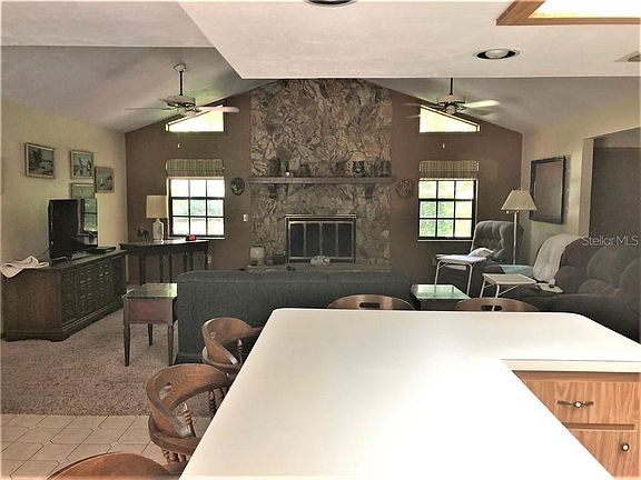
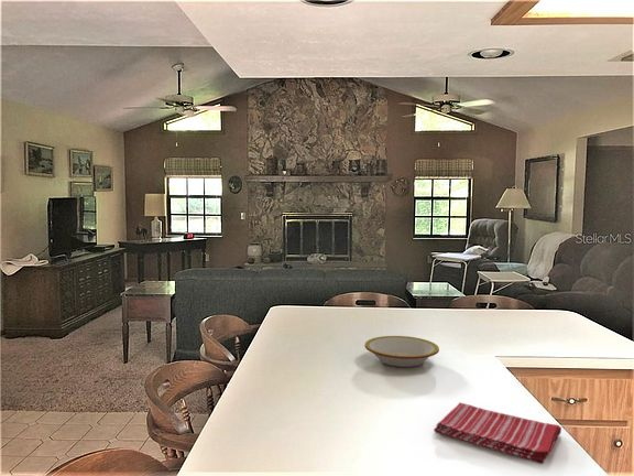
+ bowl [363,335,440,368]
+ dish towel [433,401,562,465]
